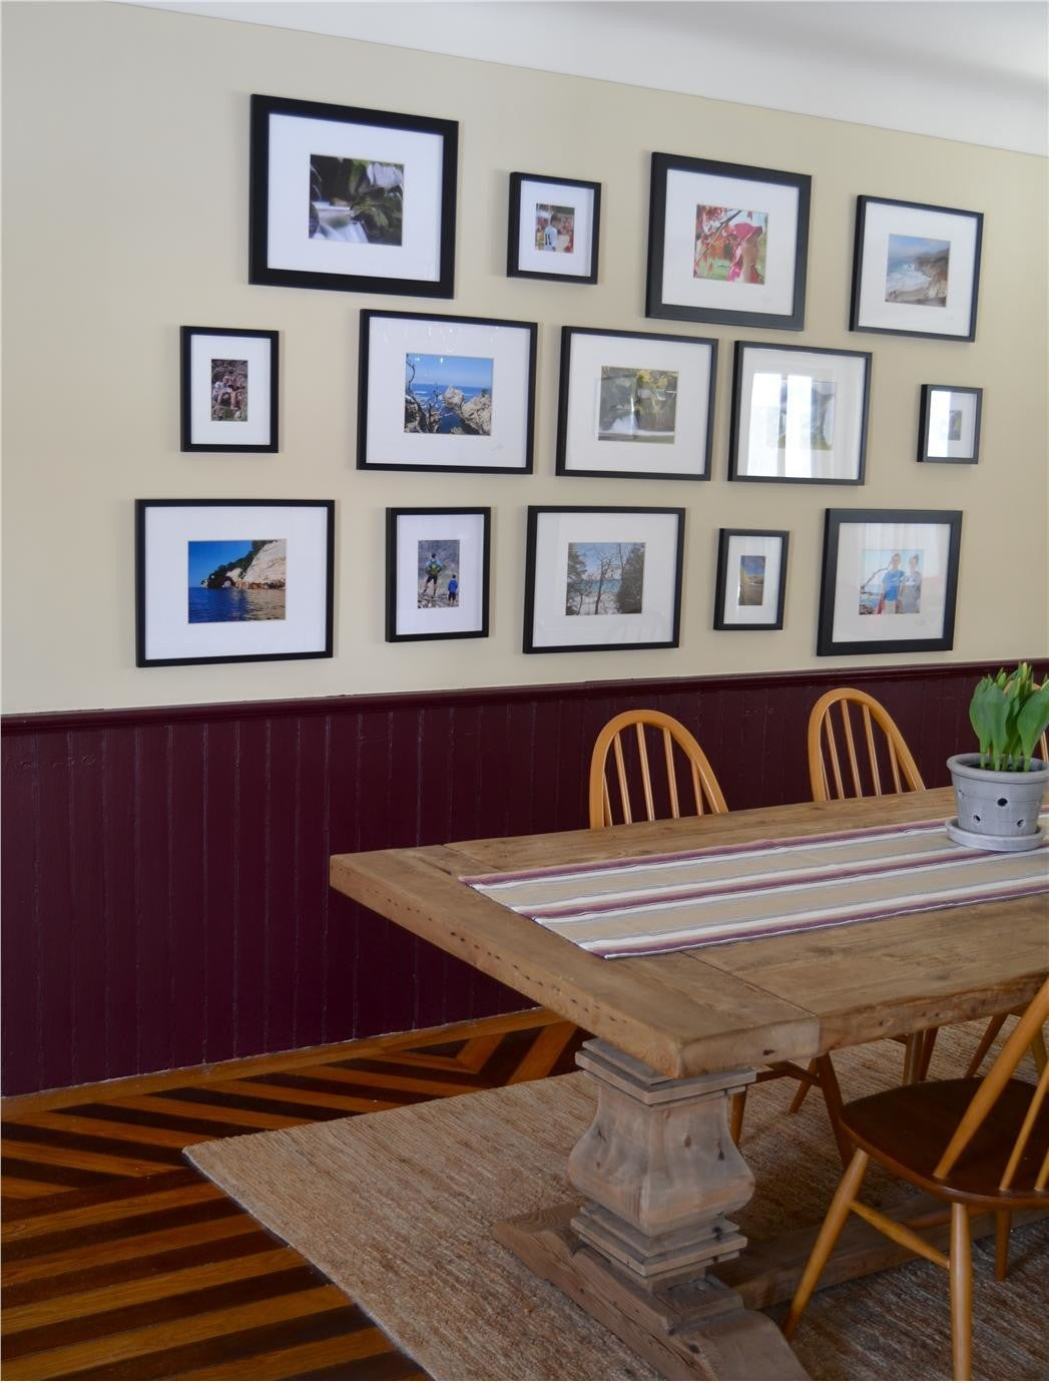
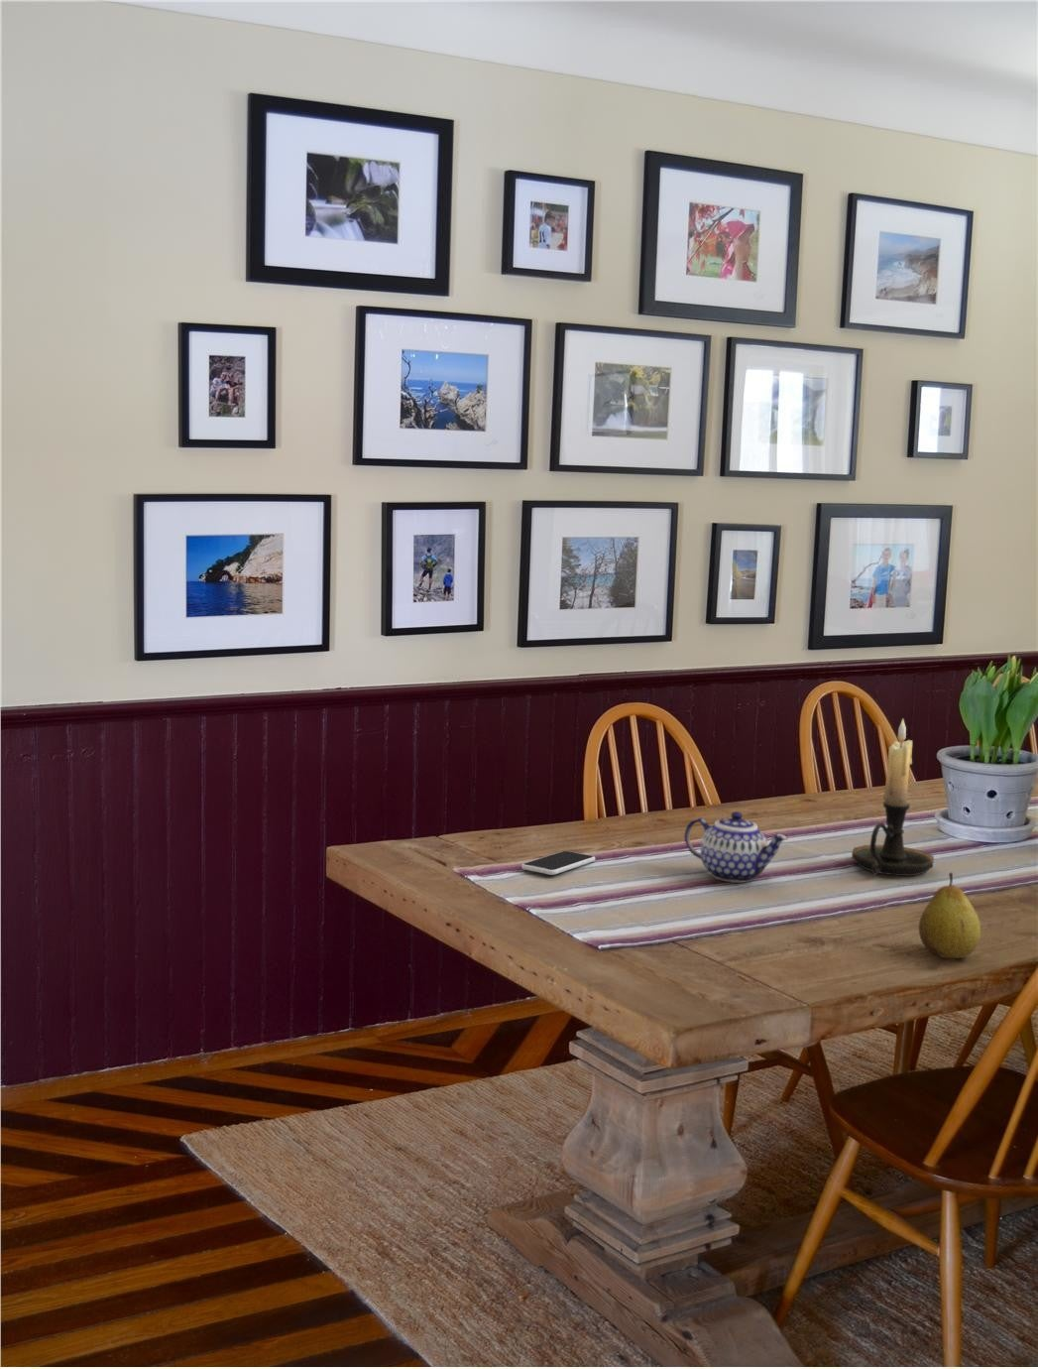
+ smartphone [520,850,595,876]
+ teapot [683,810,789,884]
+ fruit [918,870,981,959]
+ candle holder [850,718,934,877]
